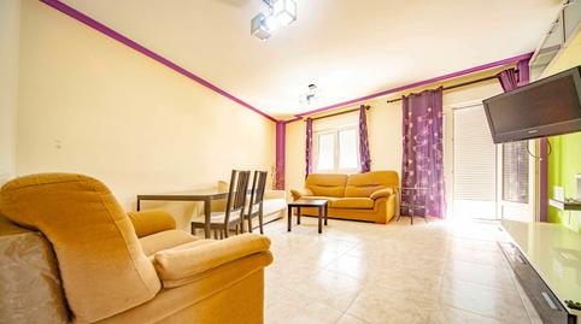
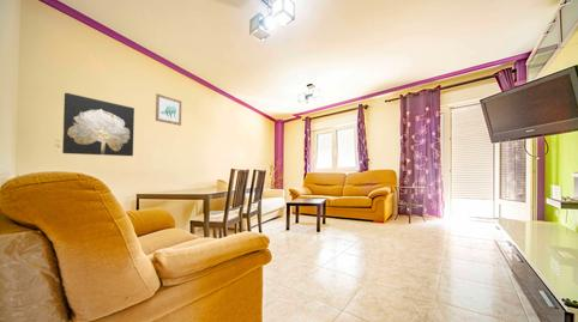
+ wall art [155,92,182,127]
+ wall art [61,92,136,157]
